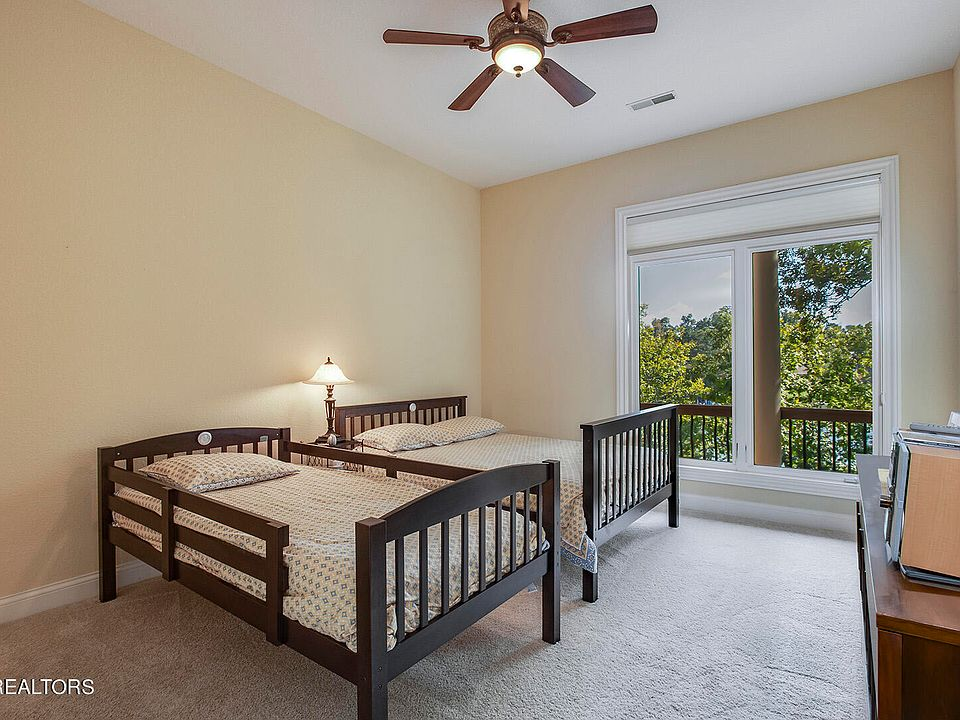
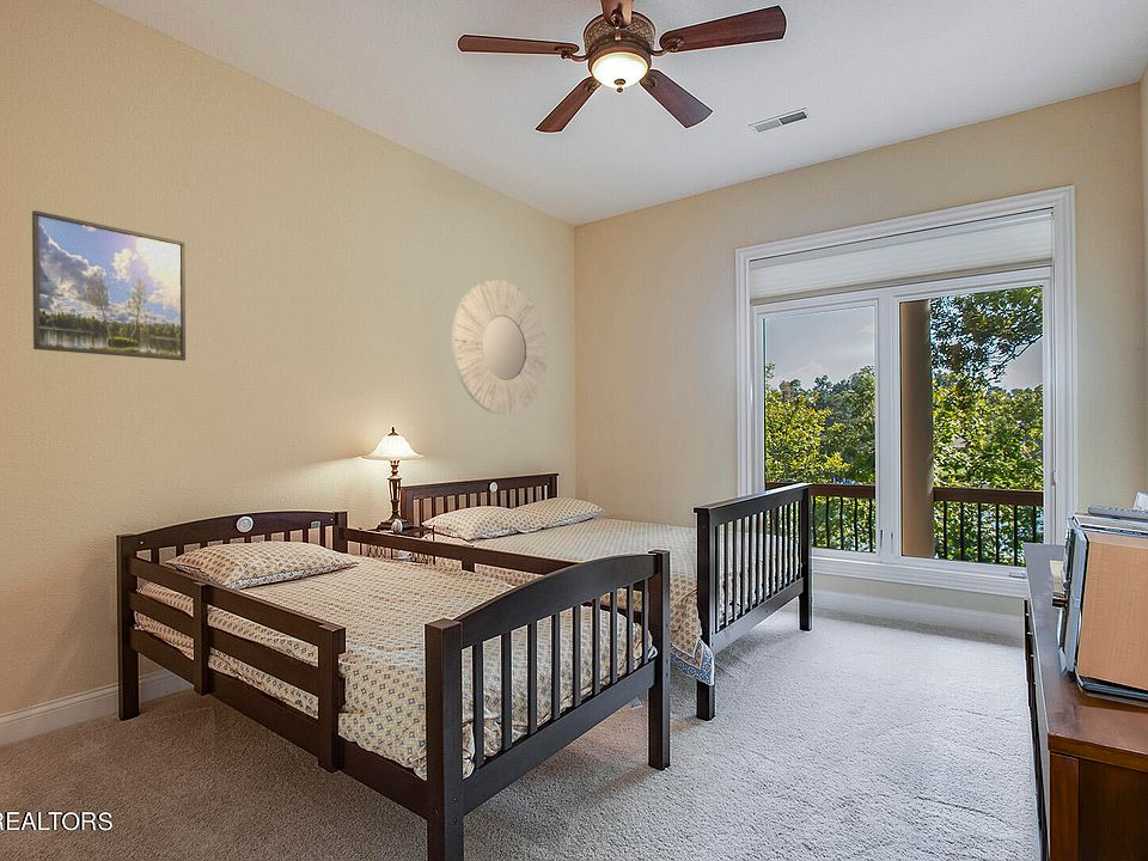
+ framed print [31,209,187,362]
+ mirror [450,279,549,416]
